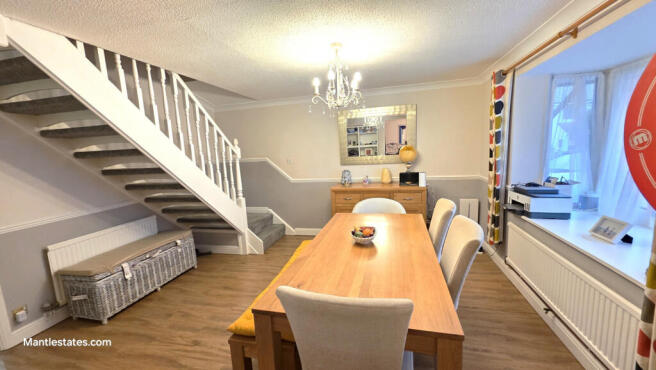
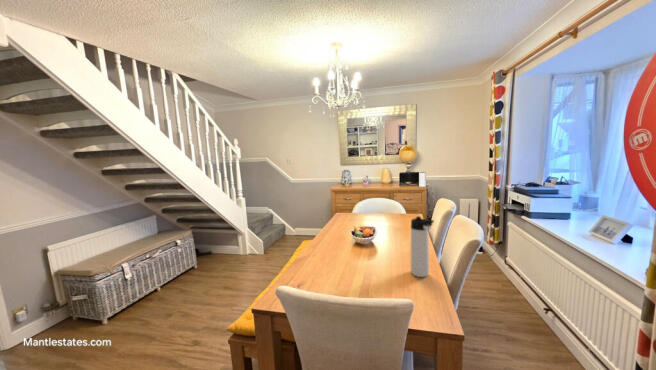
+ thermos bottle [410,215,435,278]
